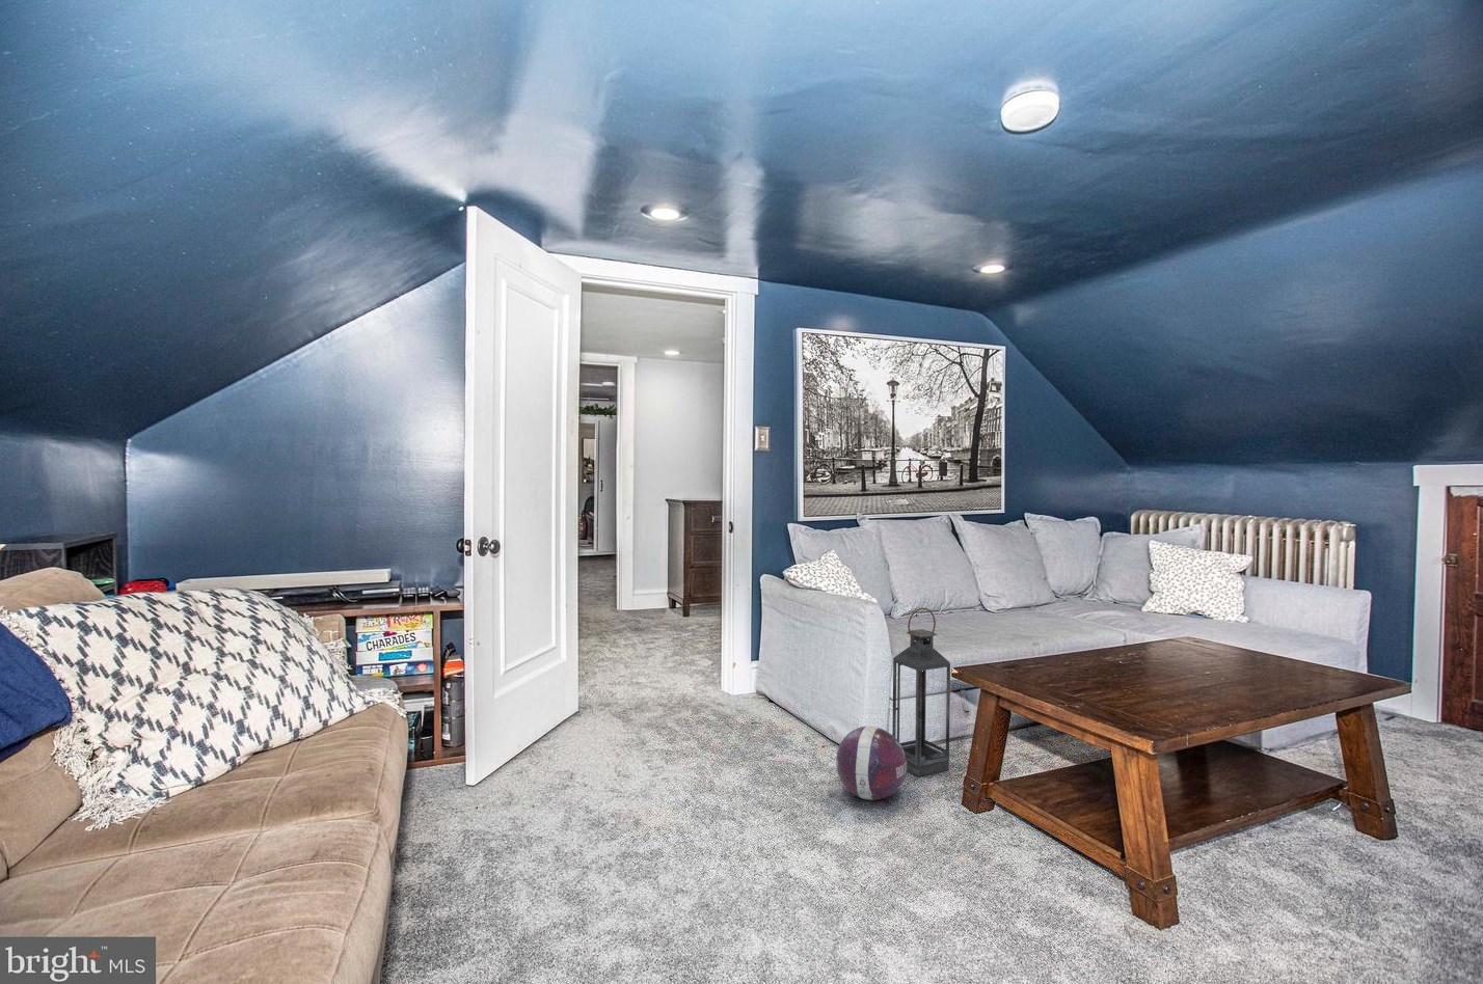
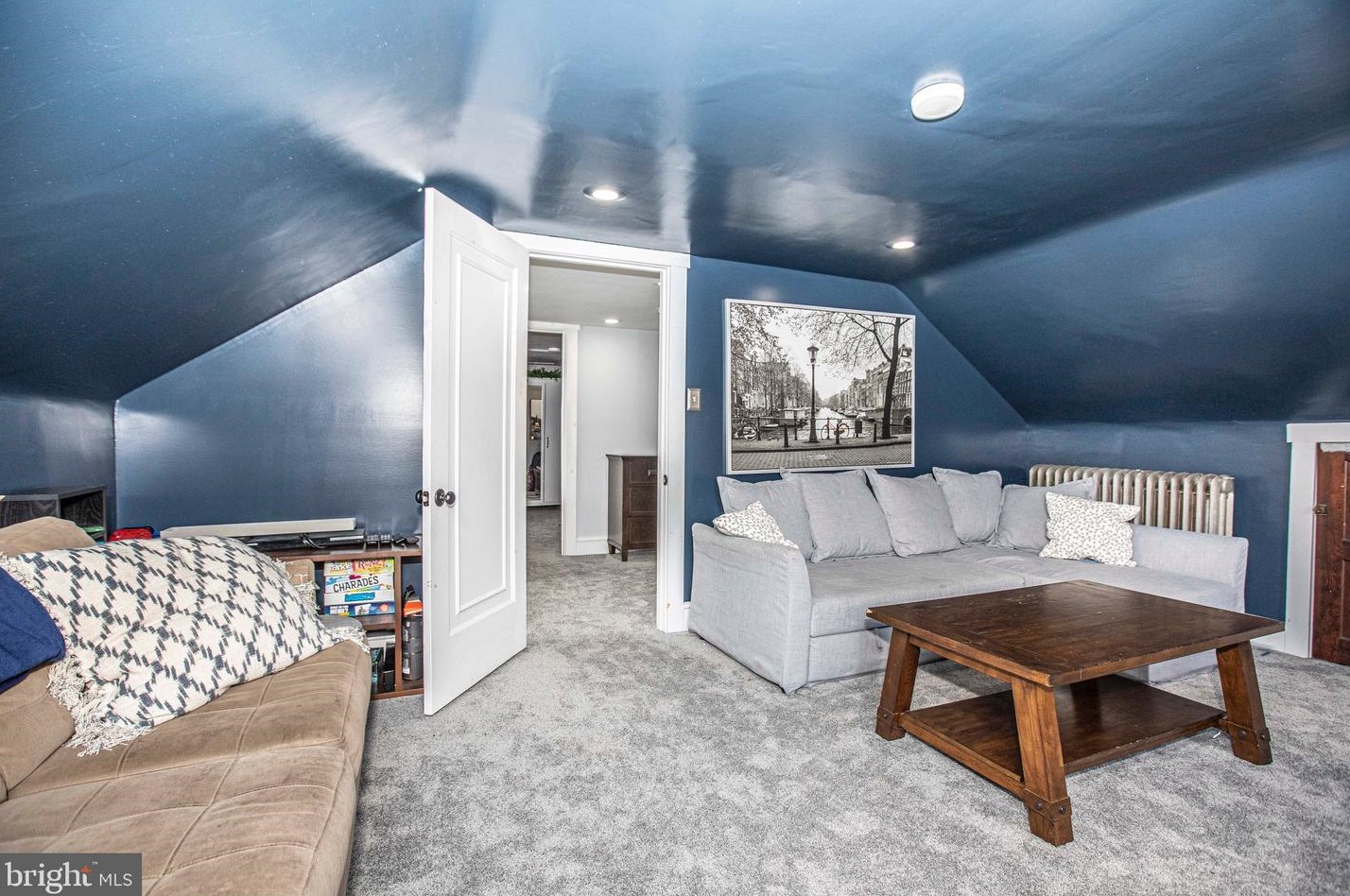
- ball [835,726,907,802]
- lantern [891,607,951,778]
